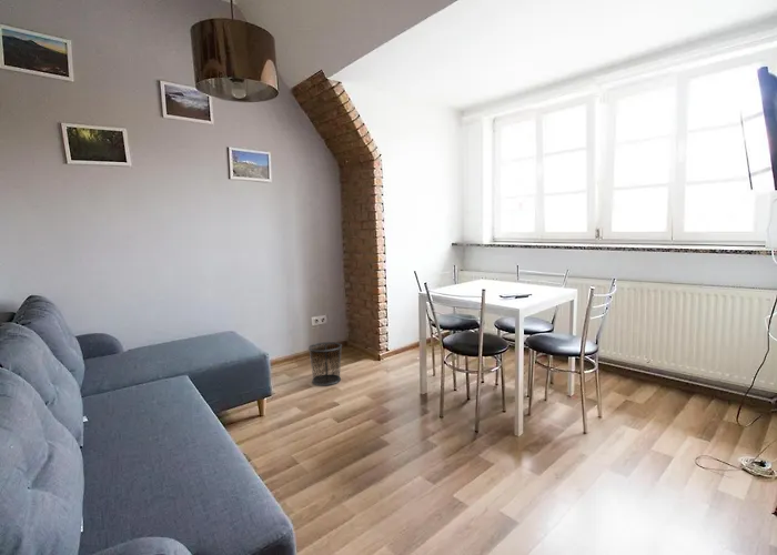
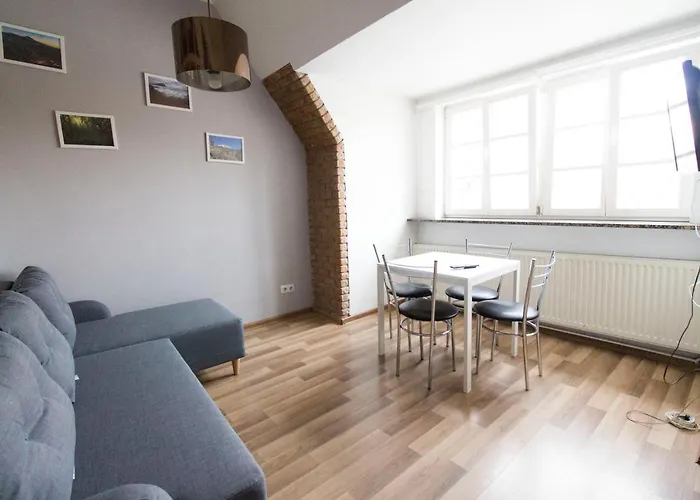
- waste bin [307,341,343,386]
